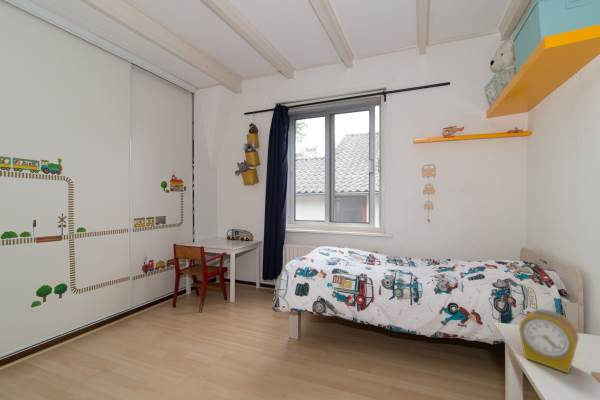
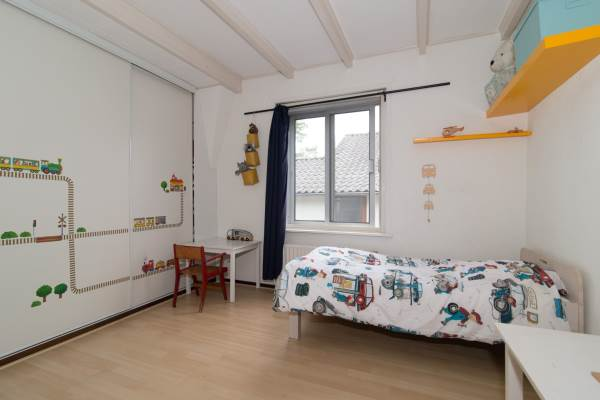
- alarm clock [518,308,580,374]
